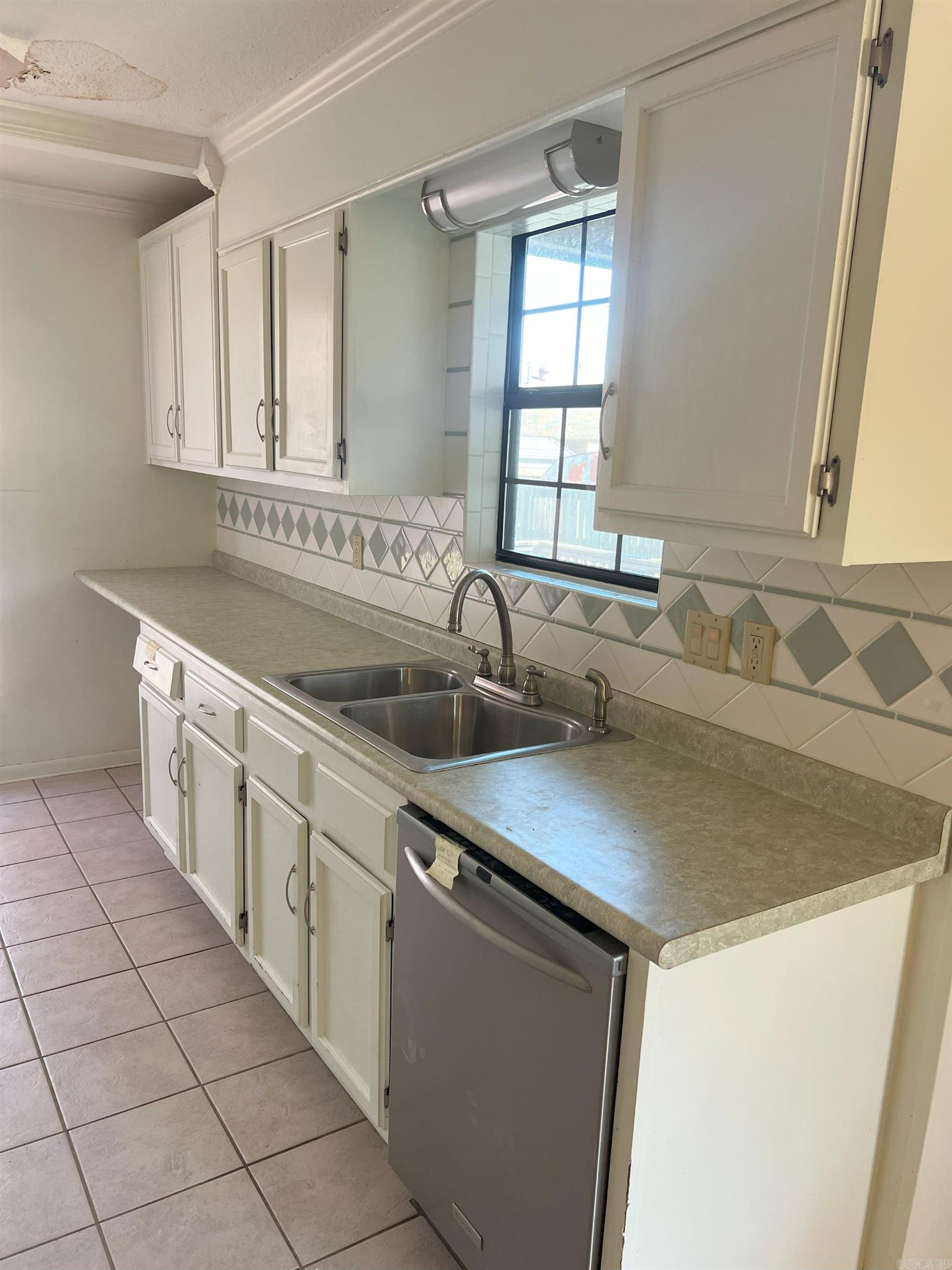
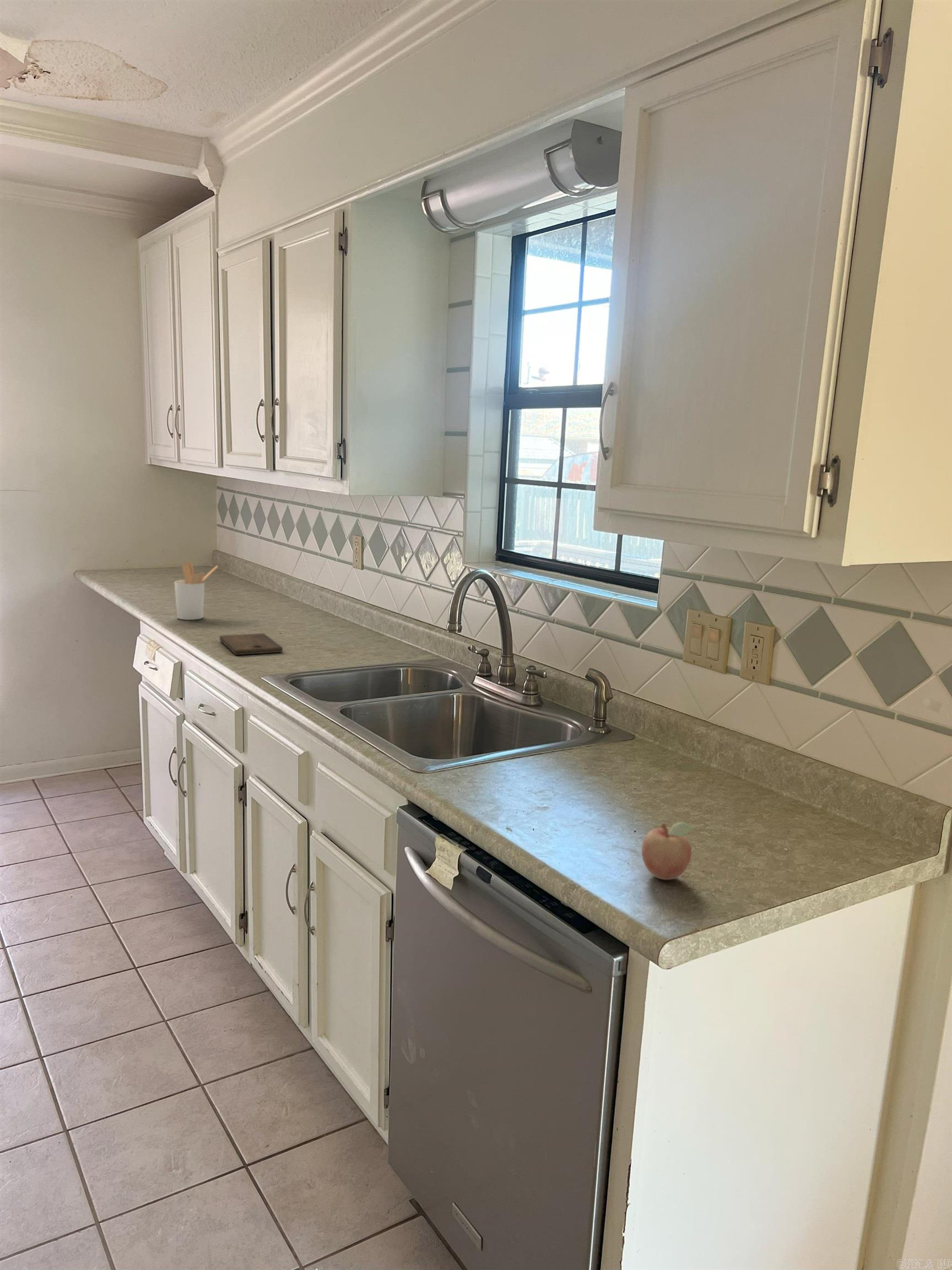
+ utensil holder [174,562,219,621]
+ cutting board [219,633,283,655]
+ fruit [641,821,697,880]
